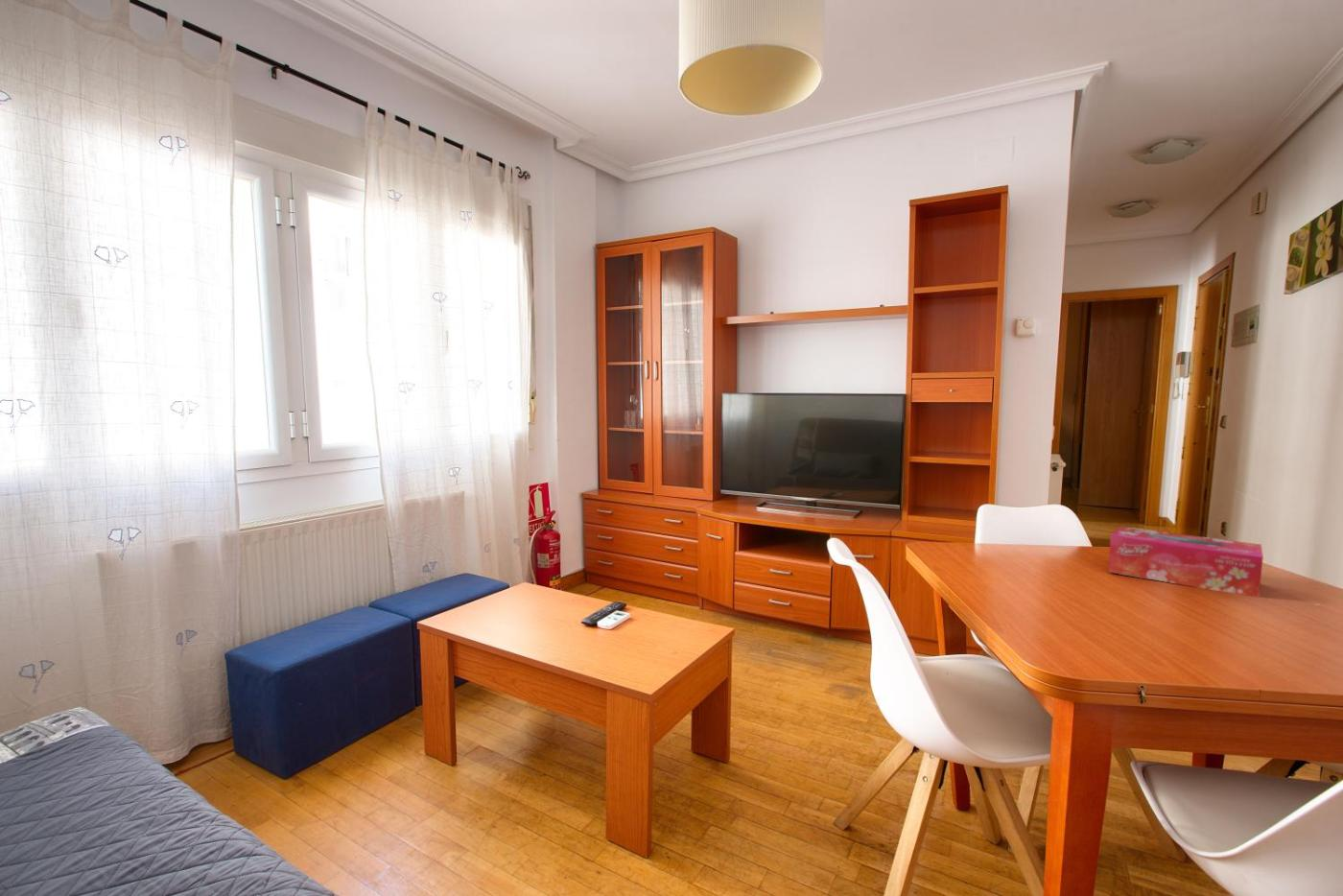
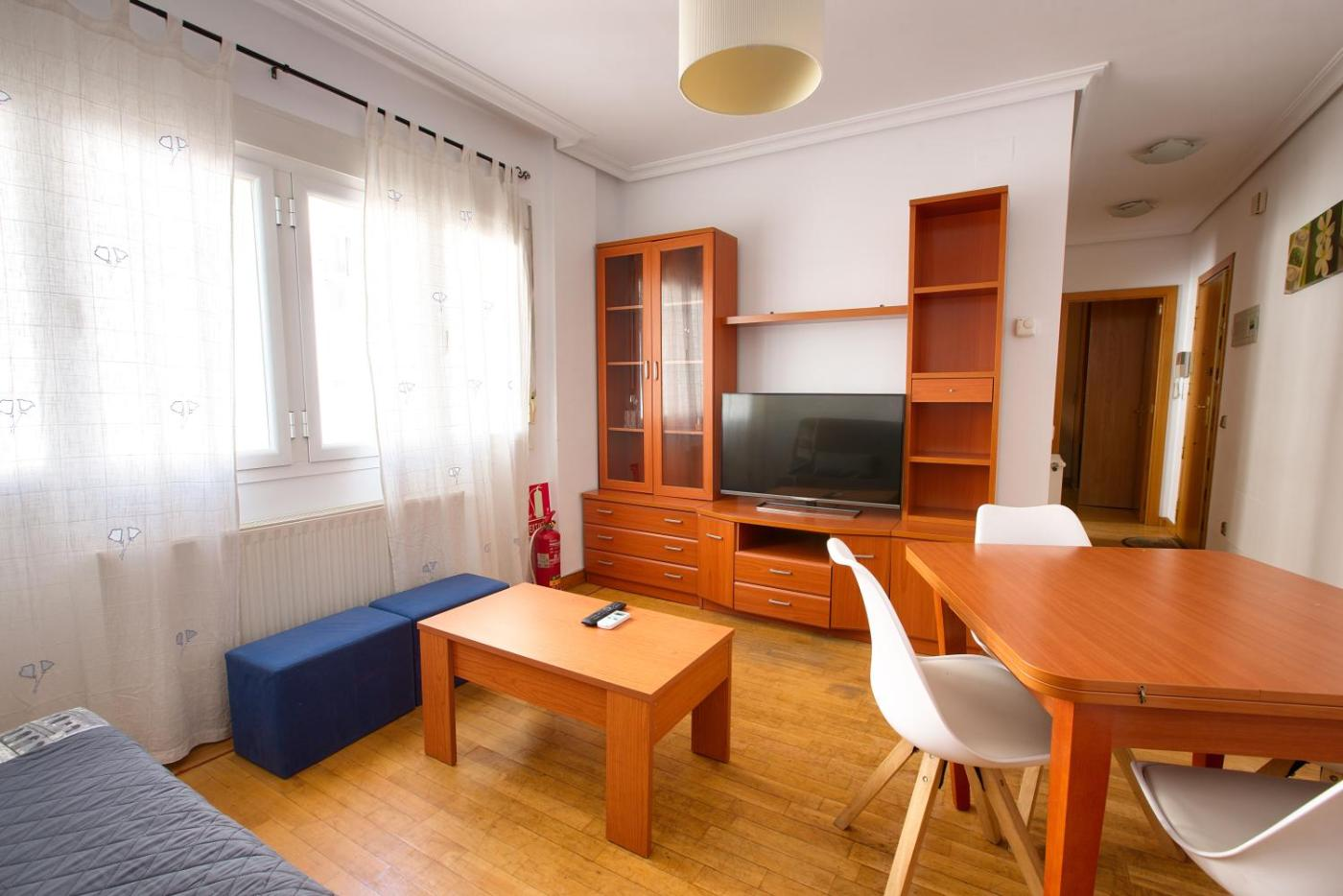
- tissue box [1107,526,1264,598]
